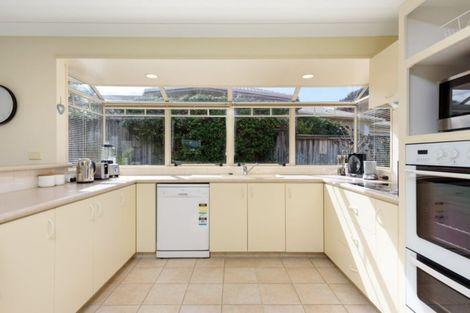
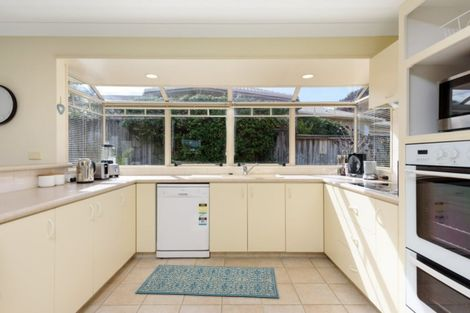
+ rug [134,264,280,299]
